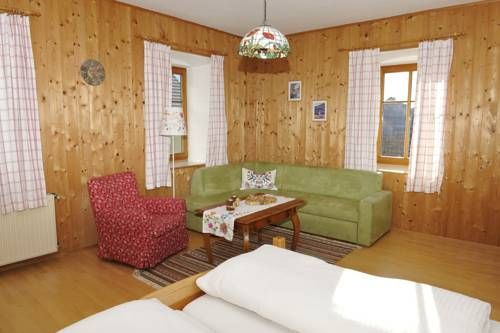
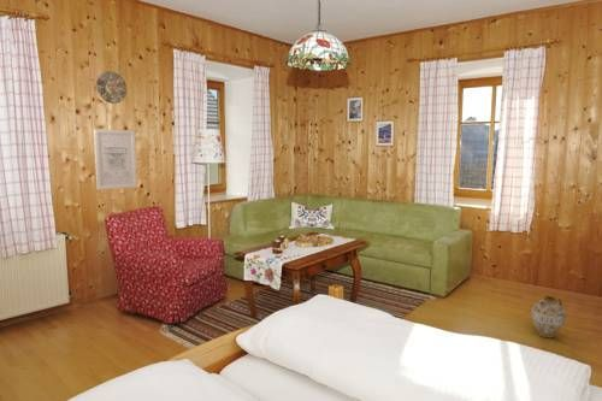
+ ceramic jug [531,294,567,338]
+ wall art [93,128,138,190]
